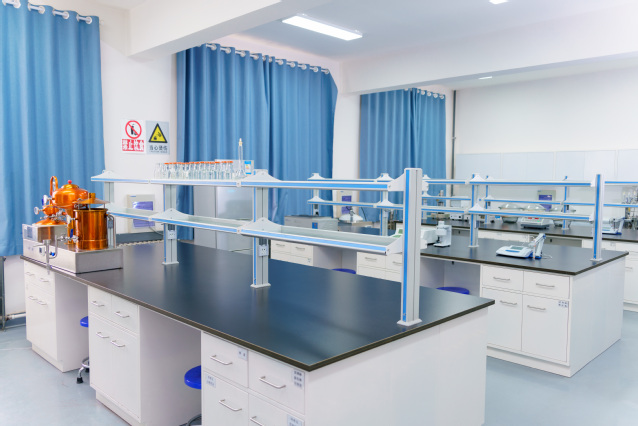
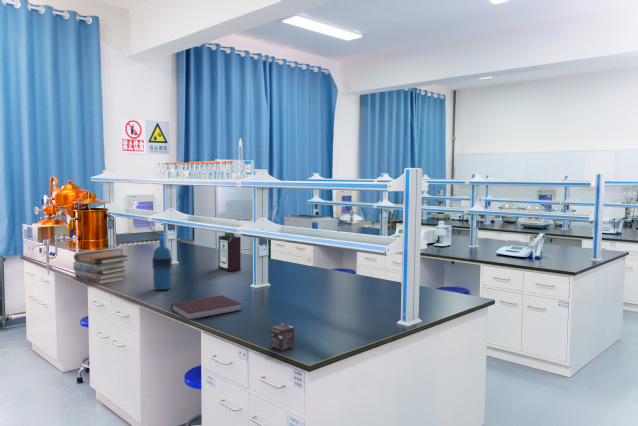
+ box [270,322,295,352]
+ book stack [72,251,129,285]
+ bottle [217,231,242,272]
+ notebook [170,294,242,321]
+ water bottle [151,236,173,291]
